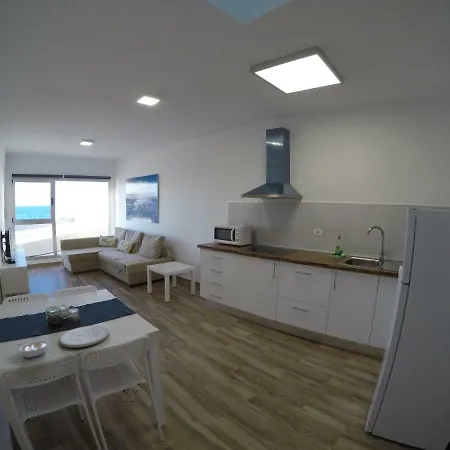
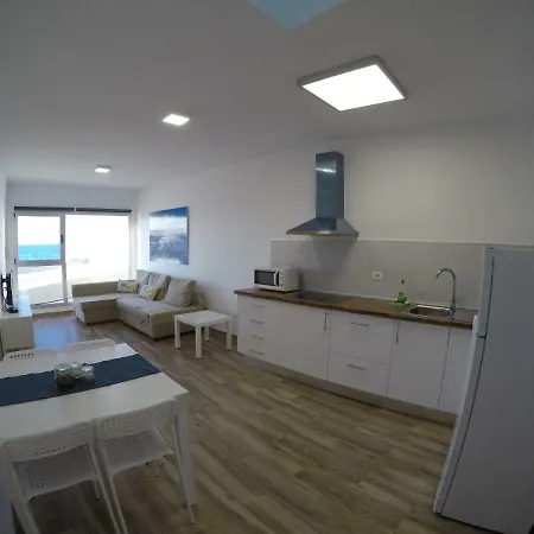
- legume [15,339,50,359]
- plate [59,325,110,348]
